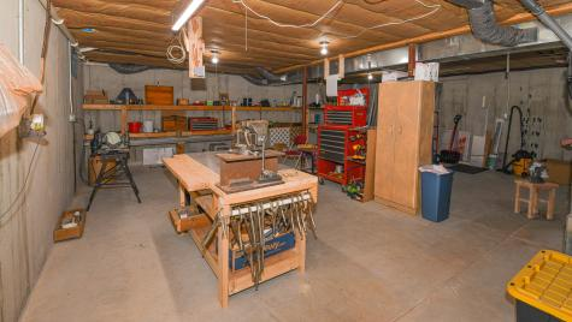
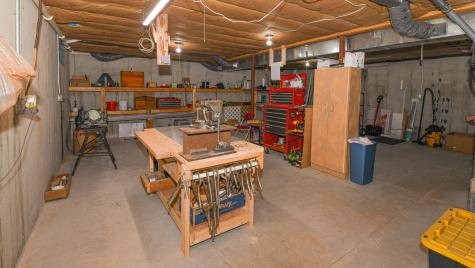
- stool [513,179,560,220]
- tactical helmet [526,161,550,183]
